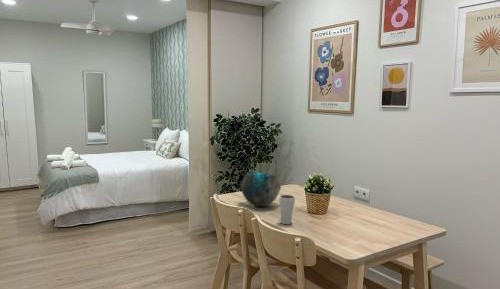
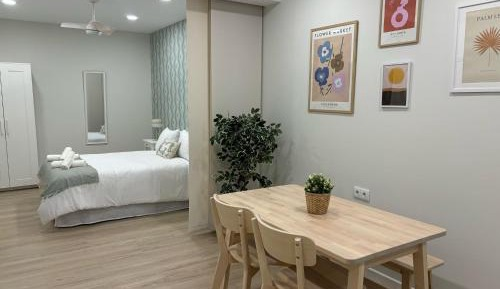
- drinking glass [278,194,296,225]
- decorative bowl [240,168,282,207]
